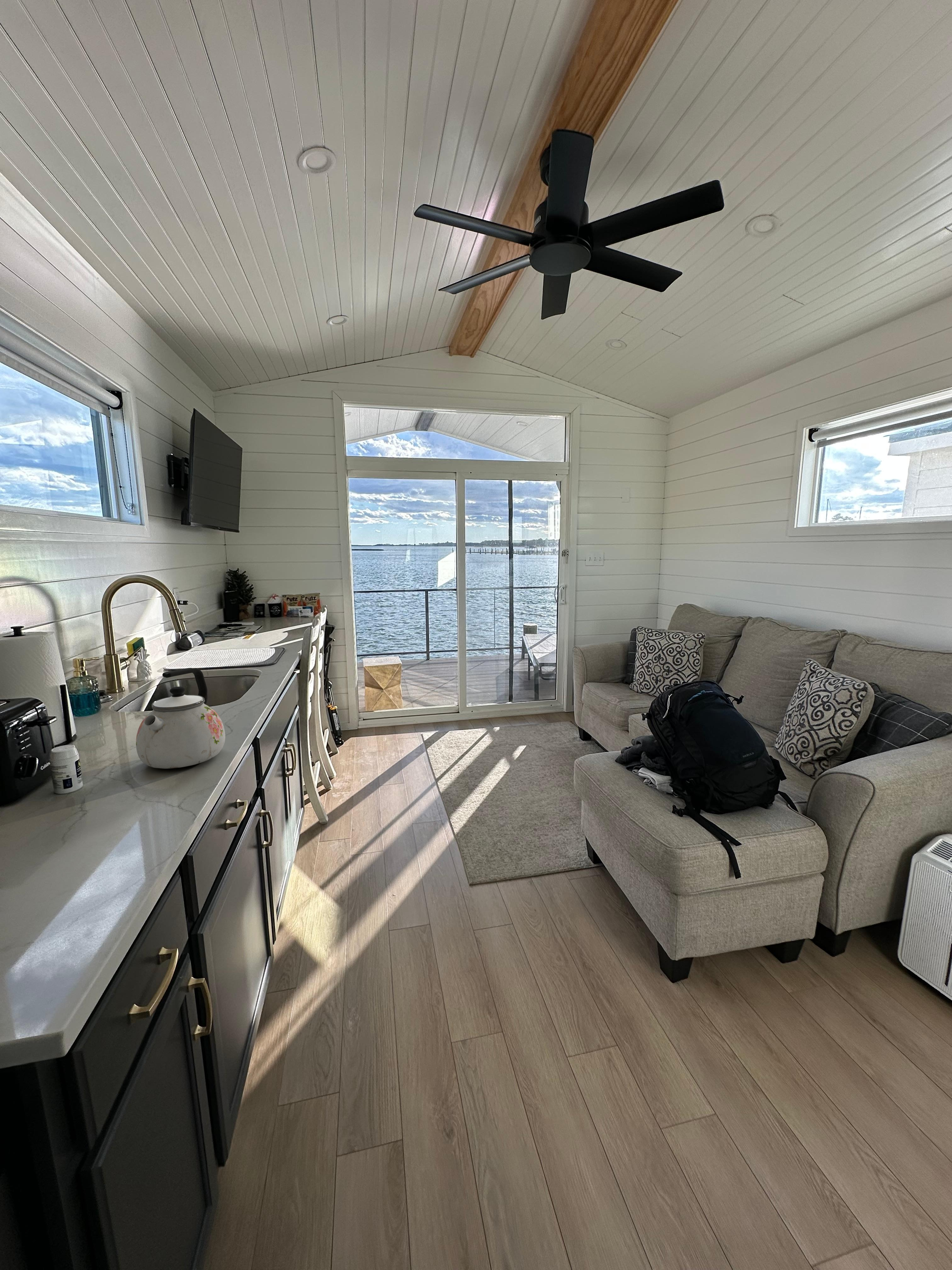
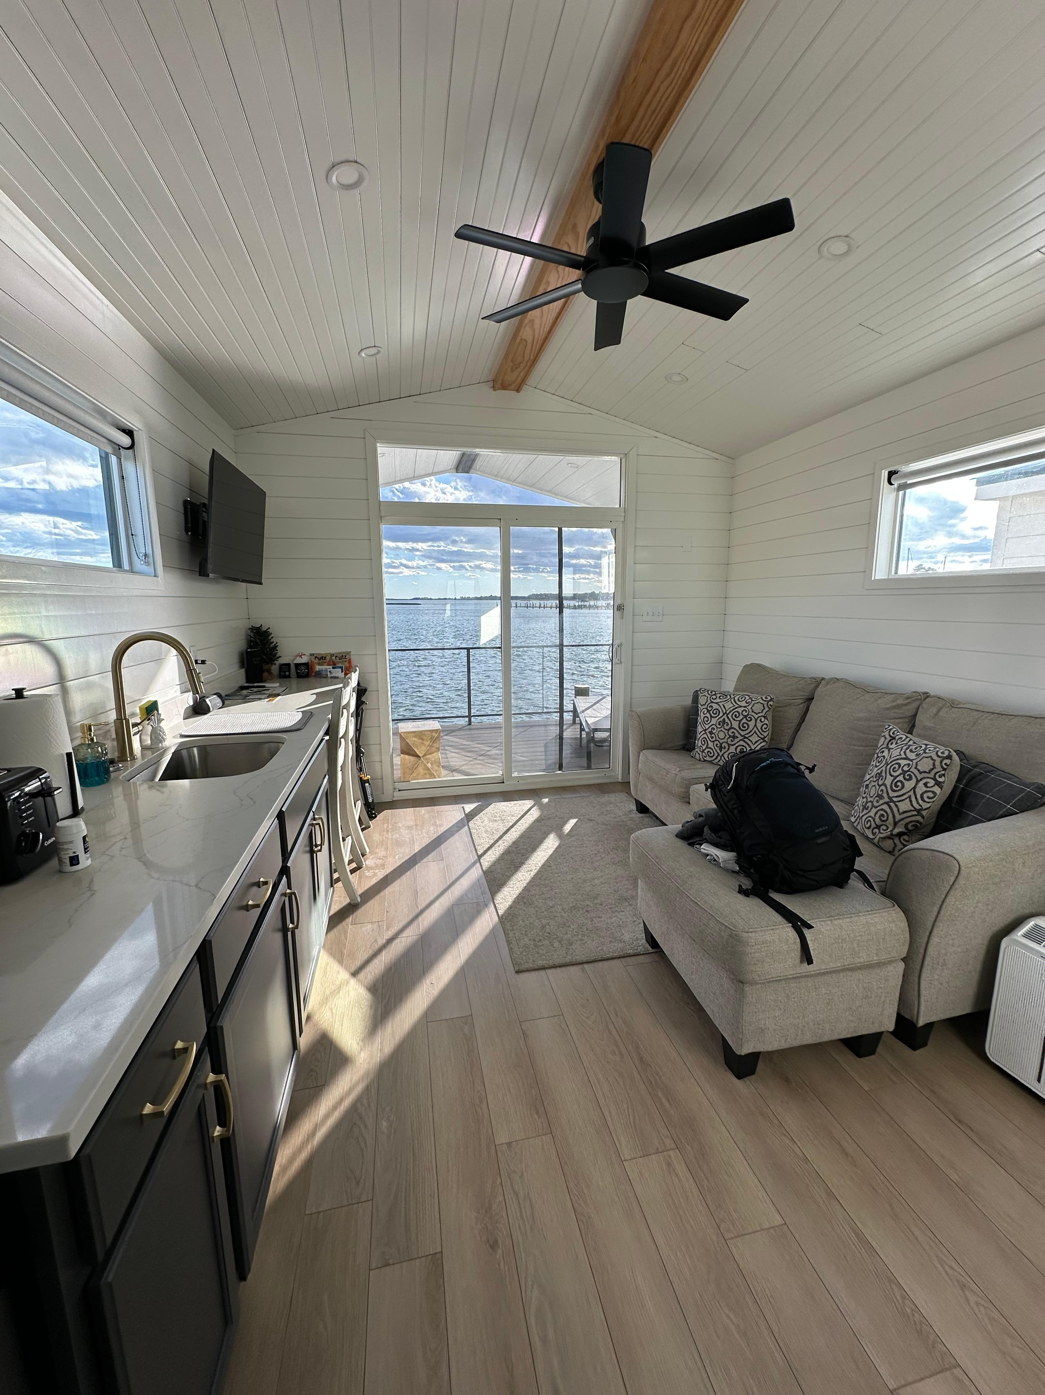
- kettle [136,667,226,769]
